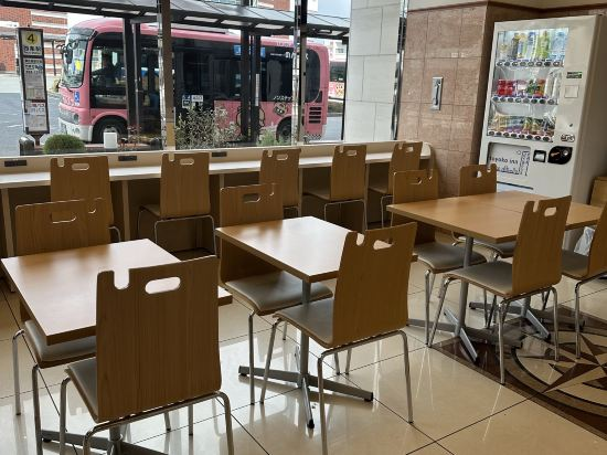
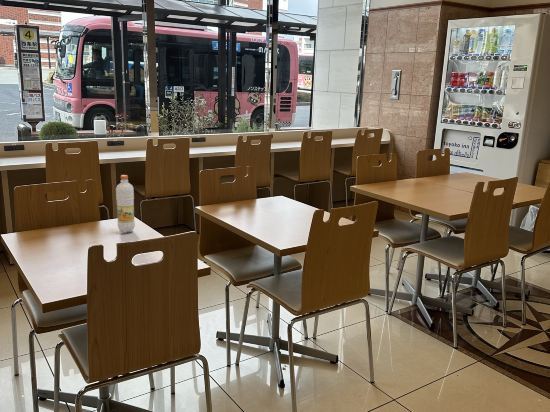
+ beverage bottle [115,174,136,234]
